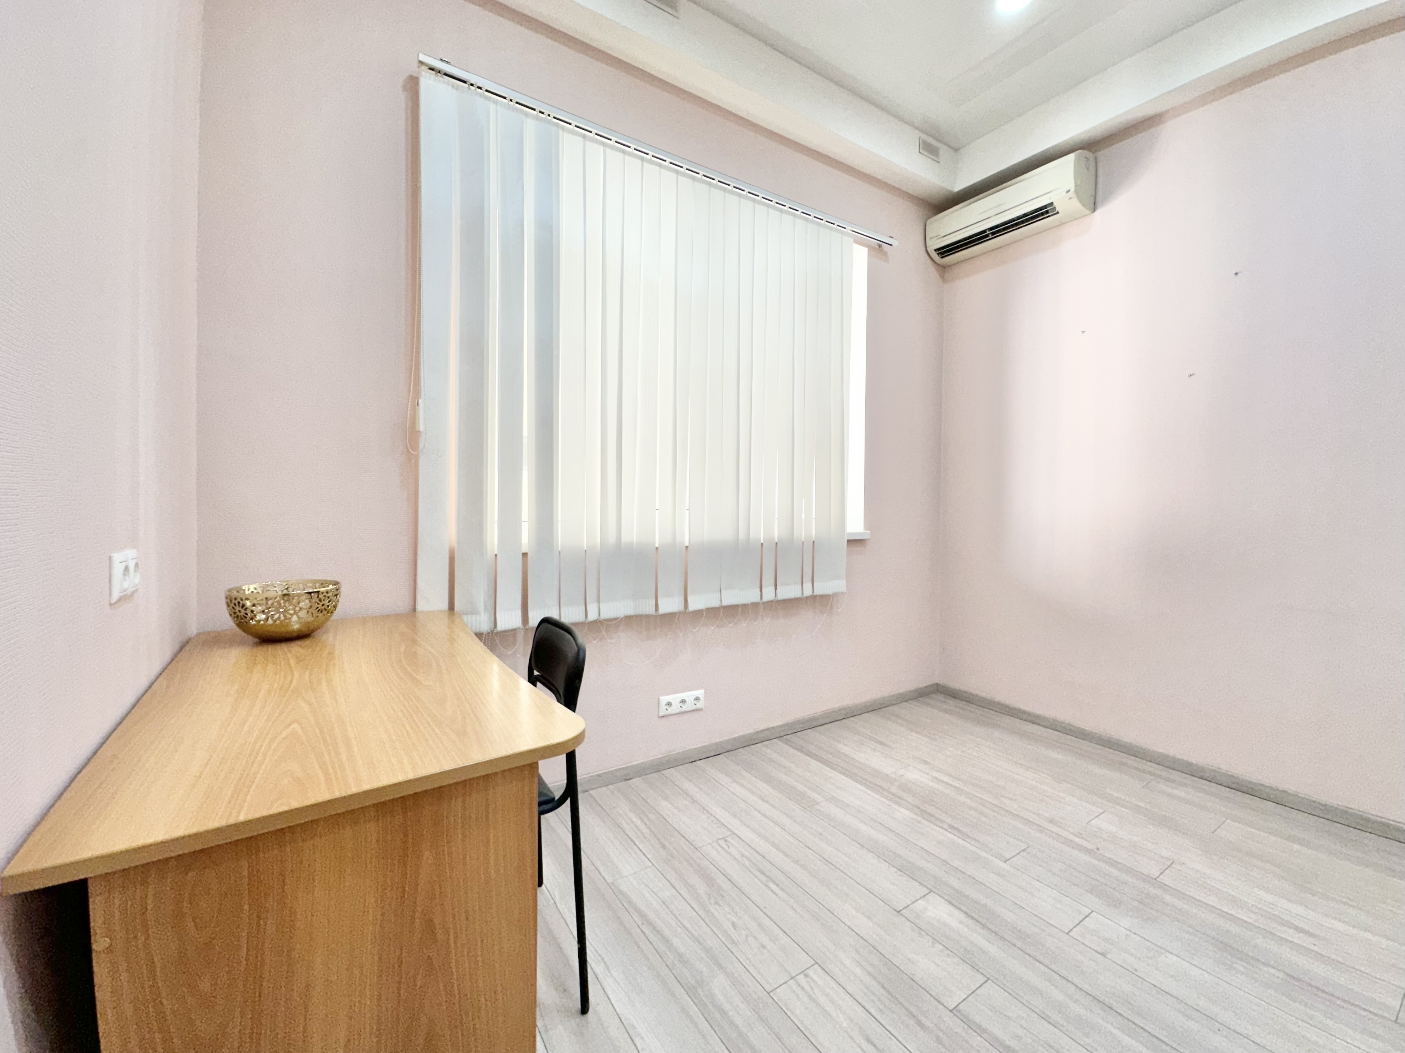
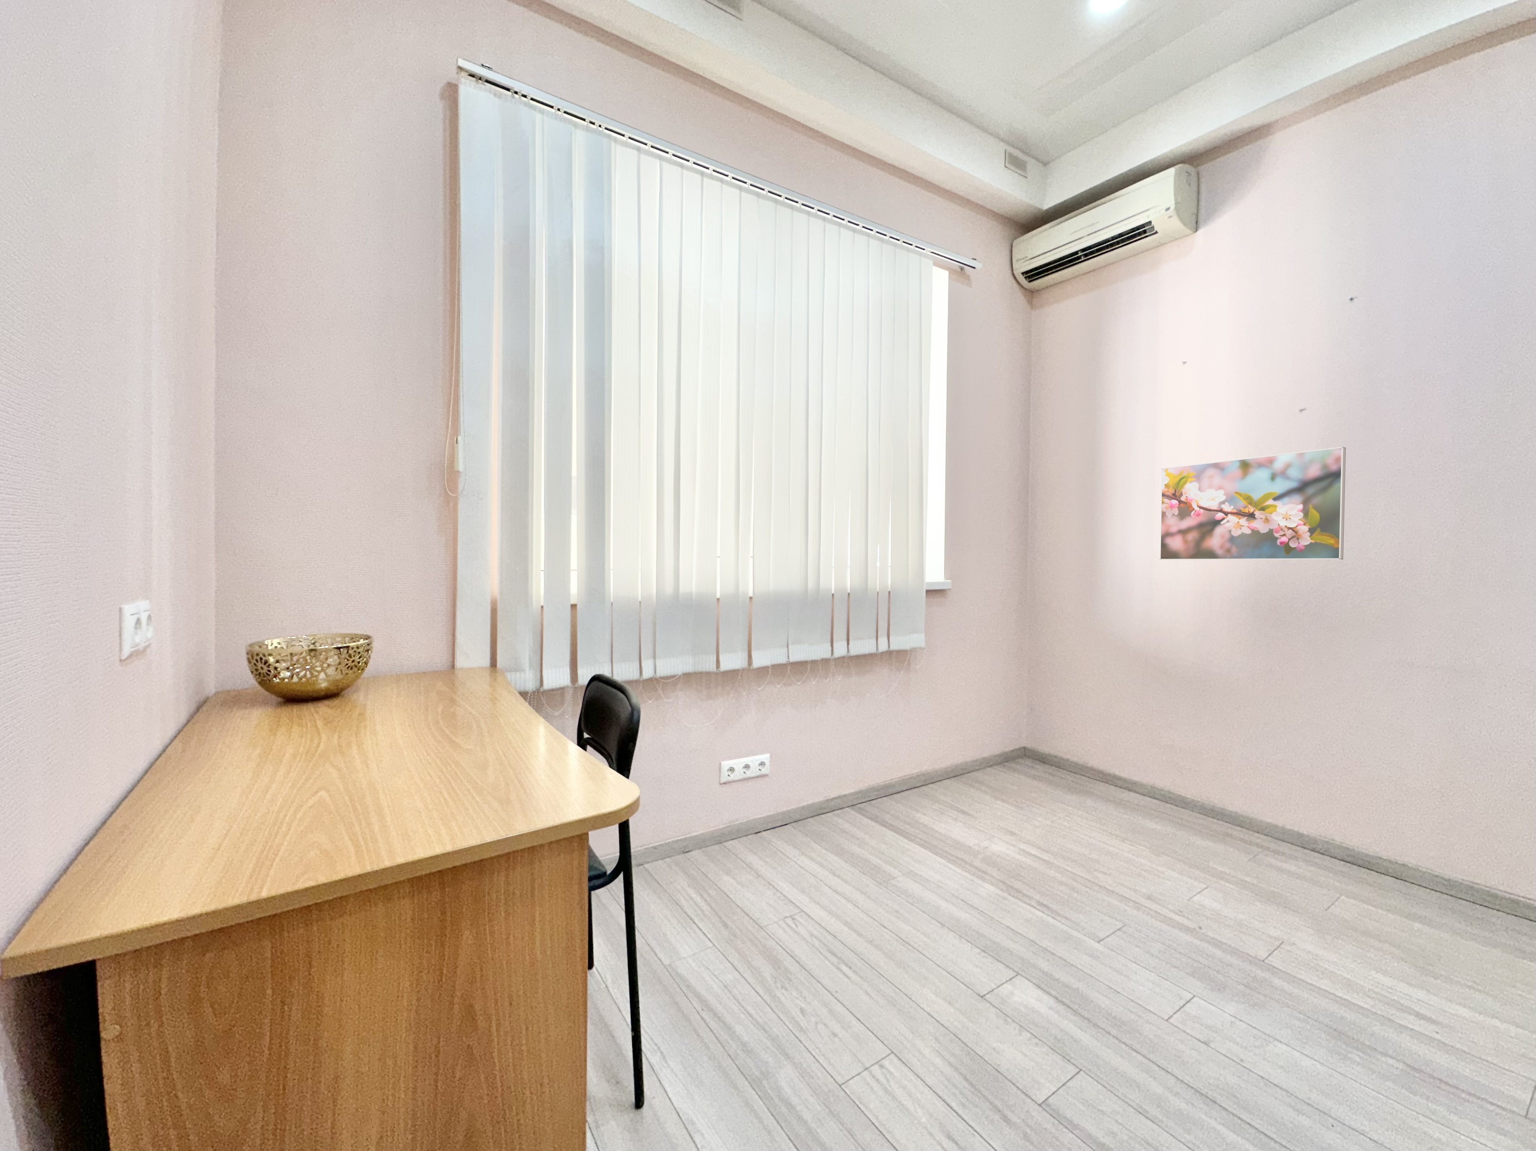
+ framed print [1160,446,1346,560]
